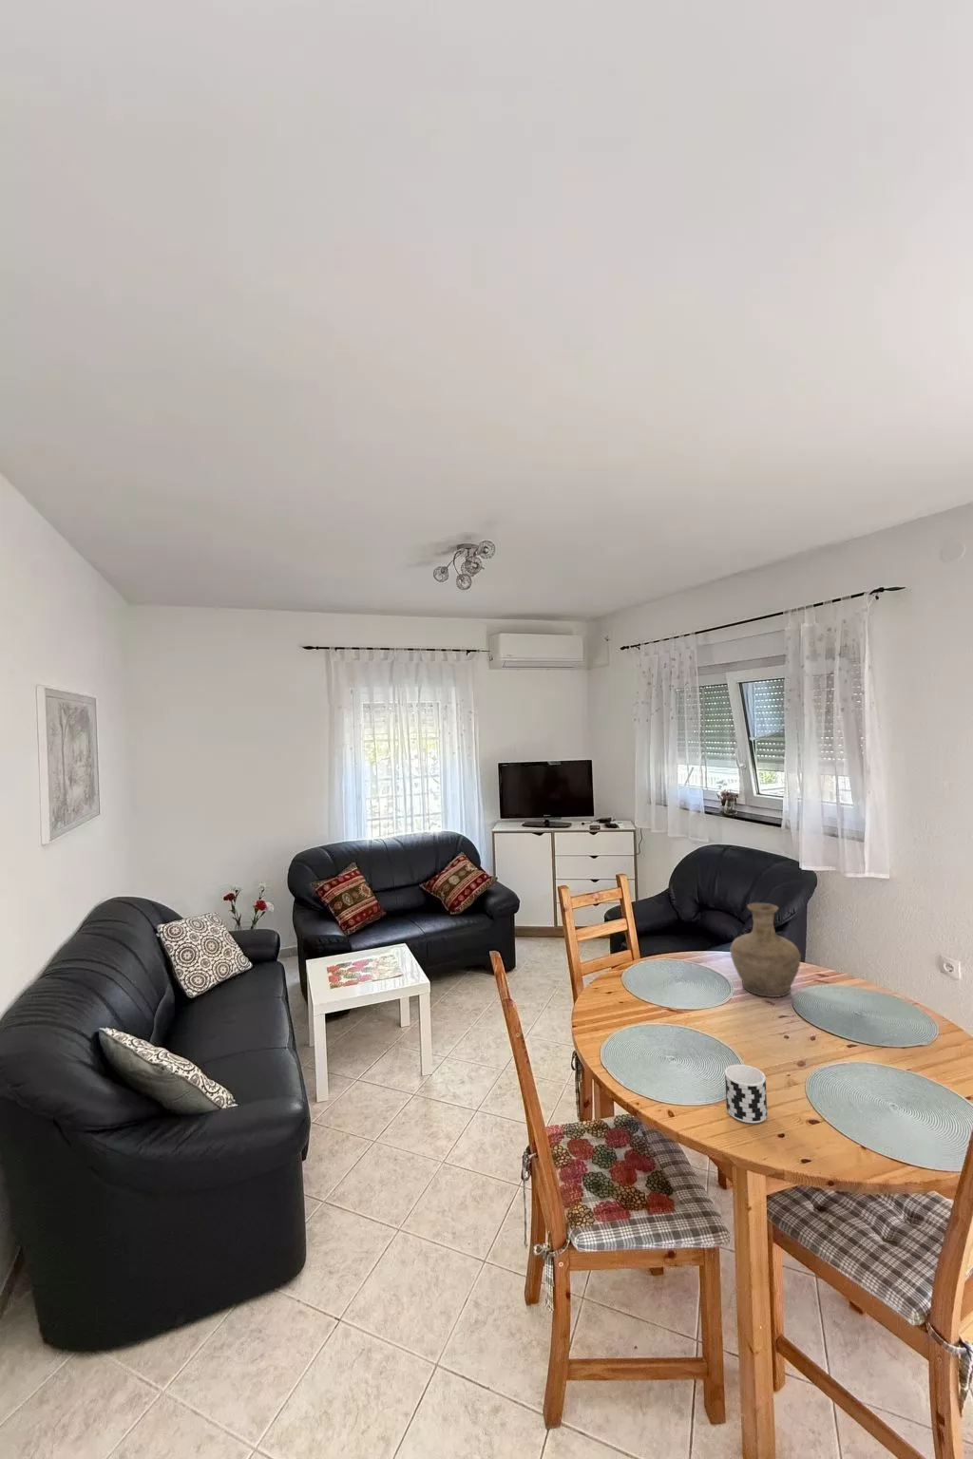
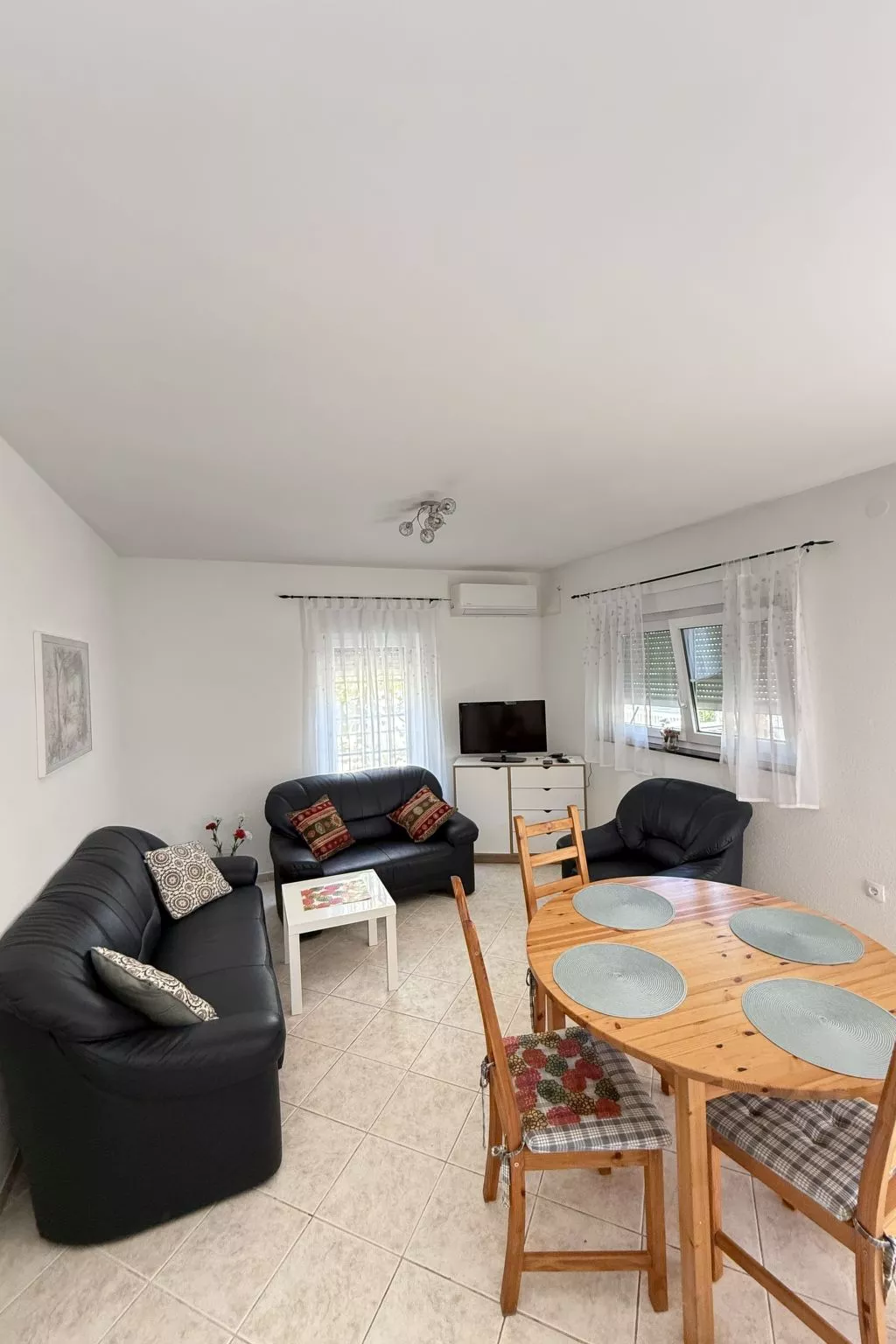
- vase [729,902,803,999]
- cup [724,1064,768,1124]
